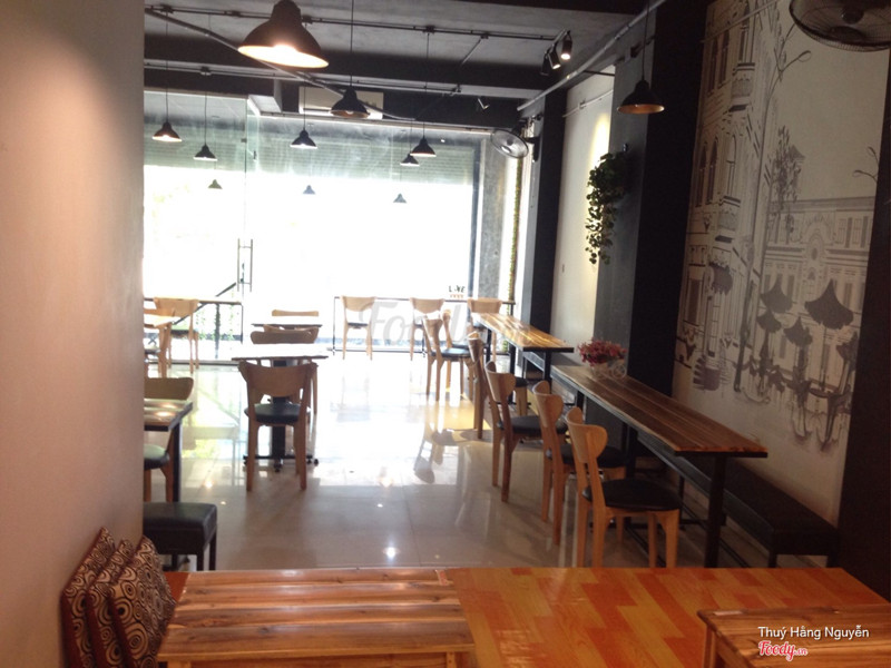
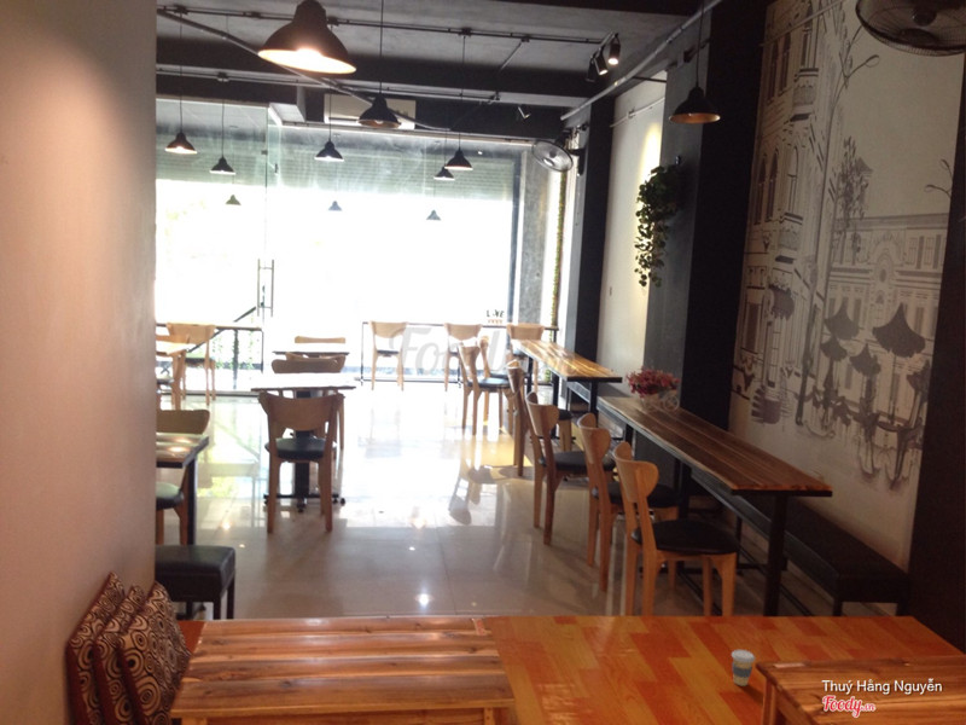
+ coffee cup [731,649,756,688]
